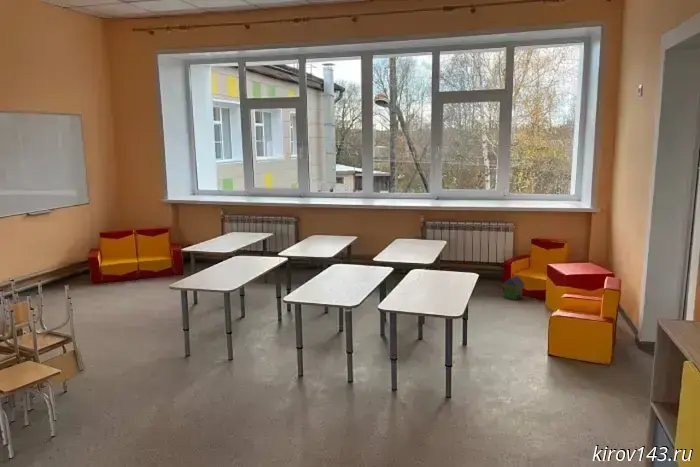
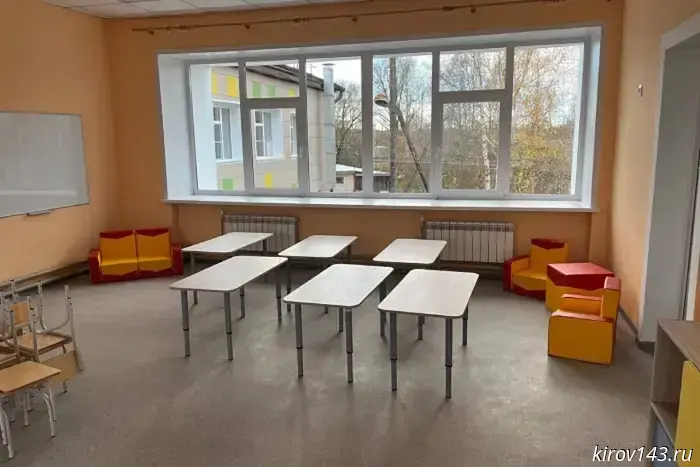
- toy house [502,275,525,301]
